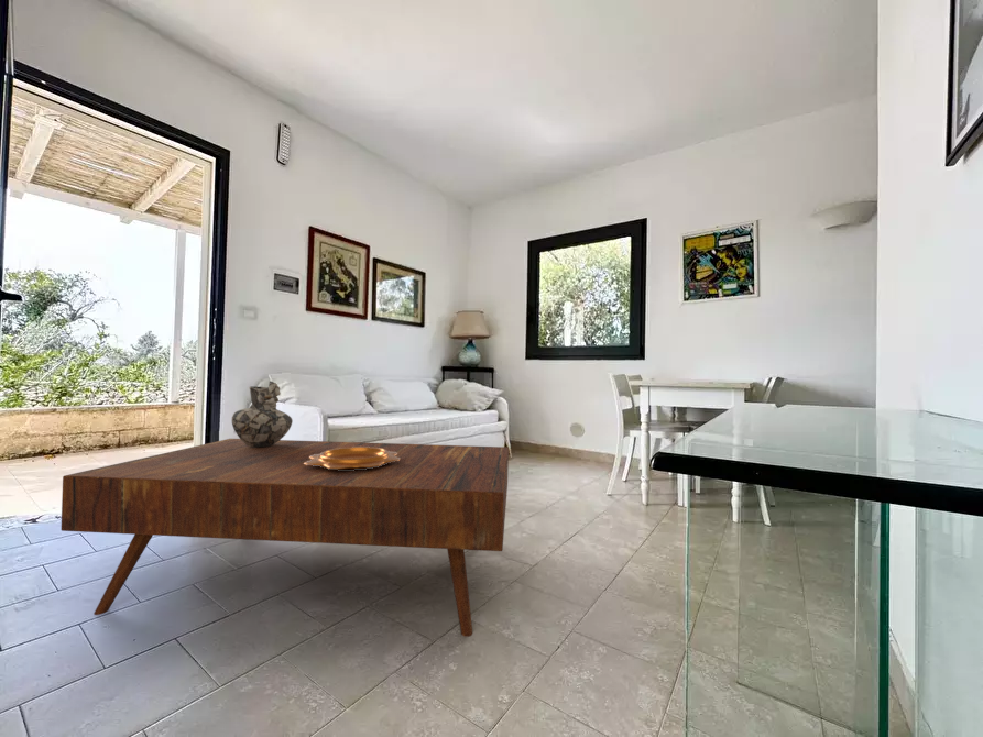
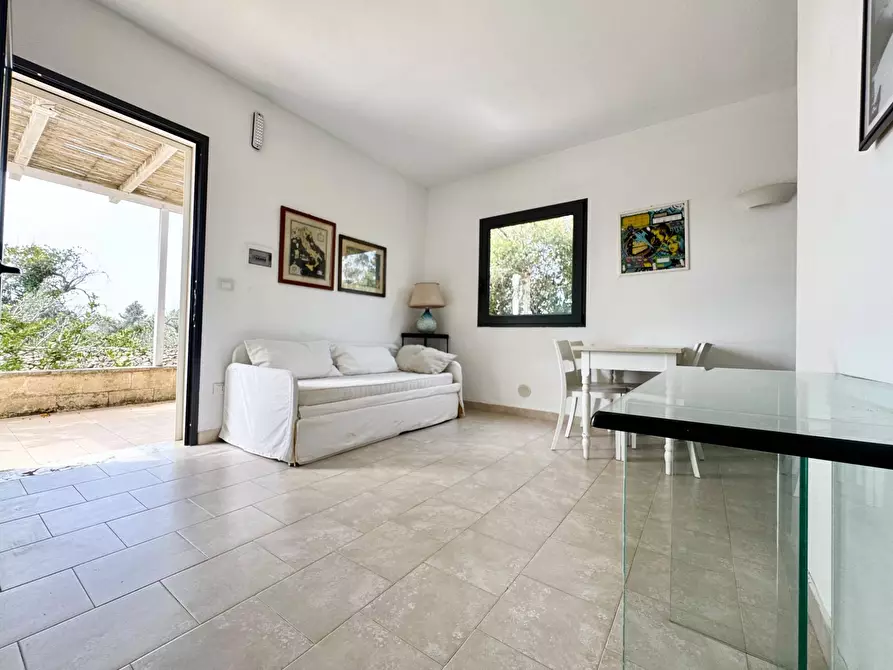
- coffee table [59,438,510,638]
- vase [231,381,294,448]
- decorative bowl [304,447,400,471]
